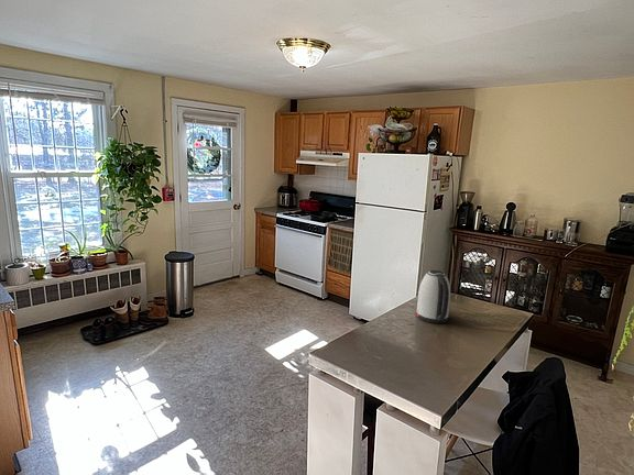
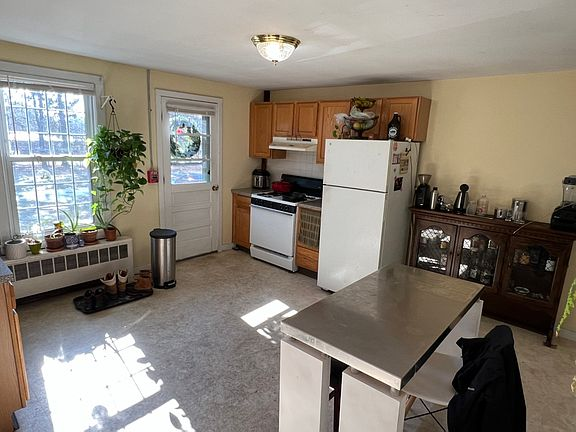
- kettle [415,269,451,324]
